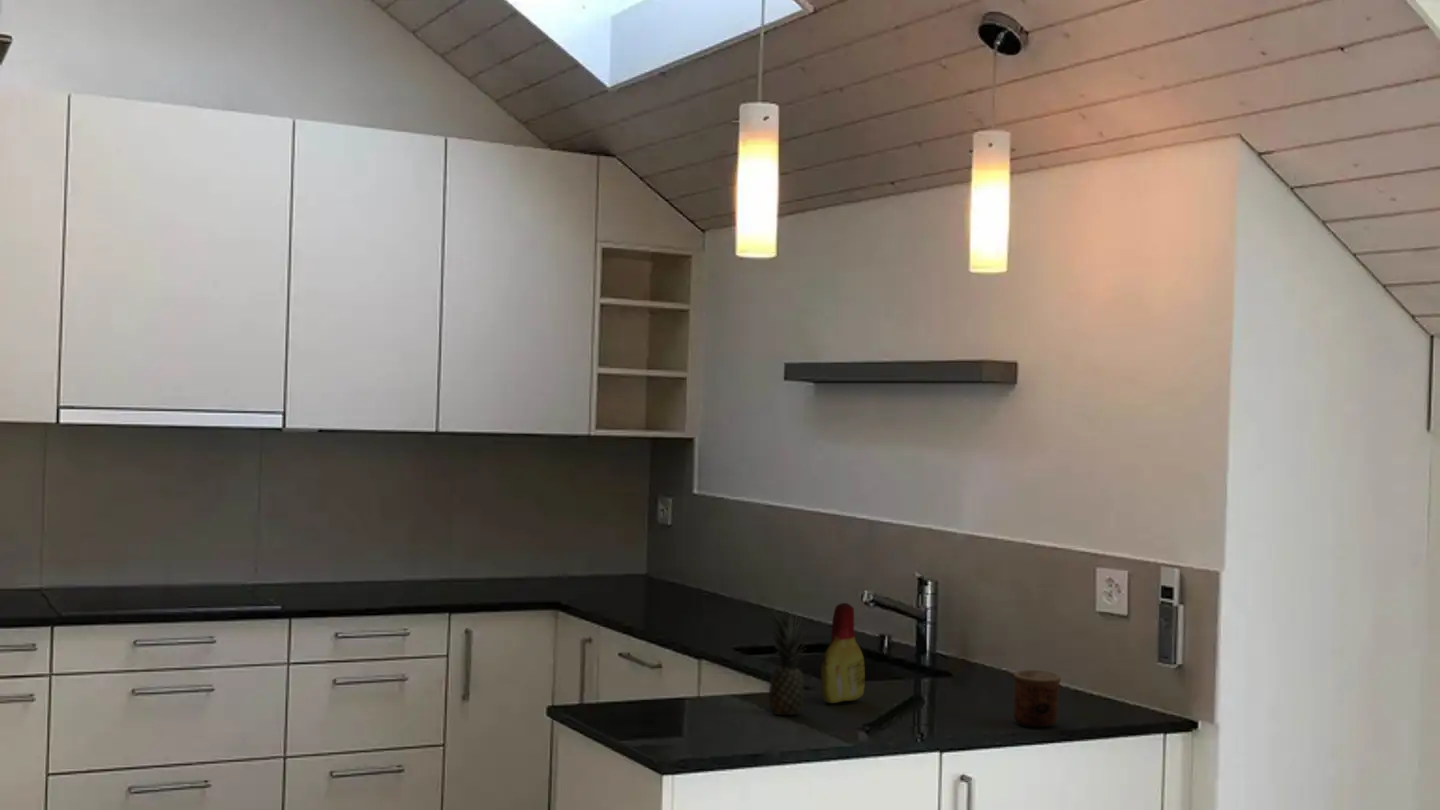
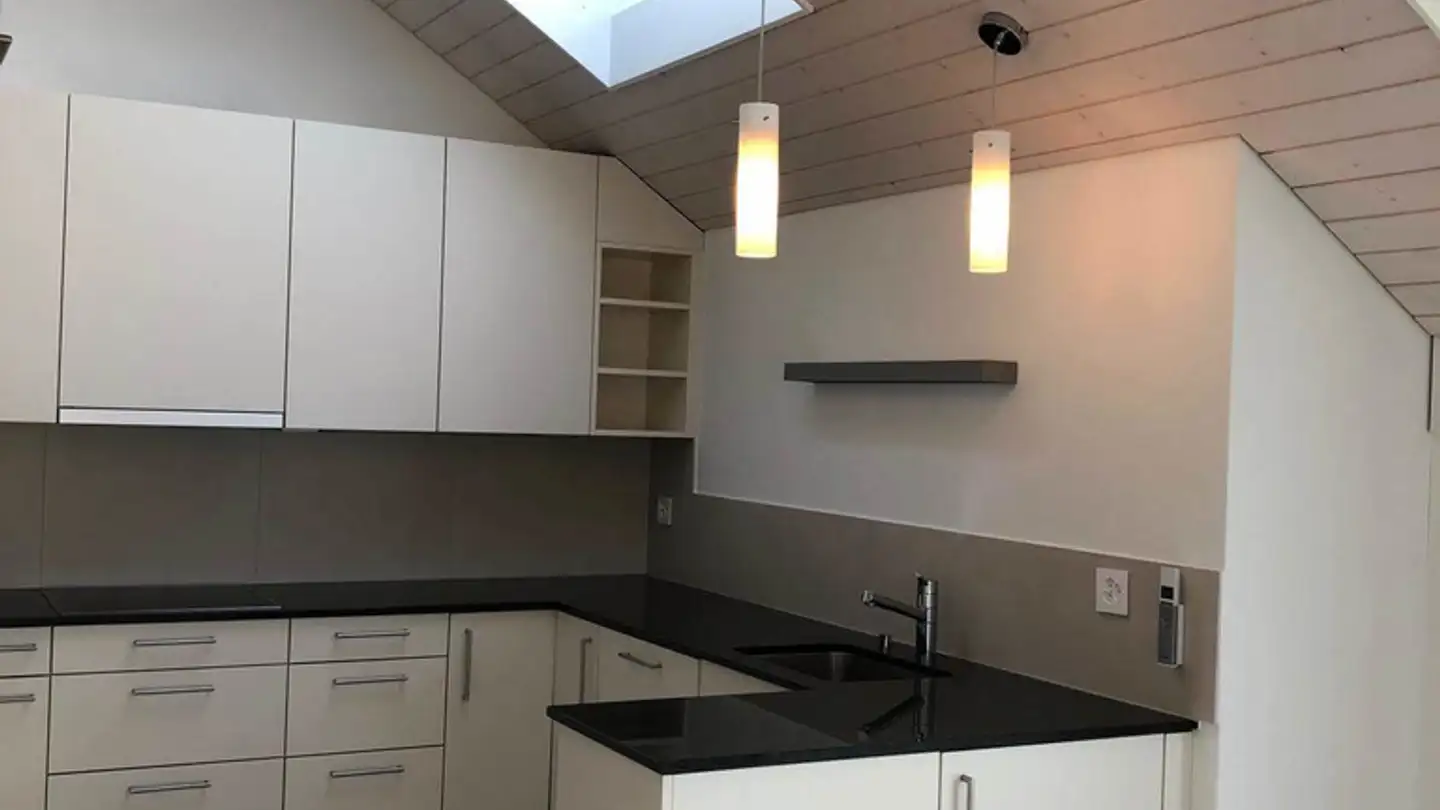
- bottle [820,602,866,704]
- fruit [767,608,810,716]
- cup [1013,669,1062,728]
